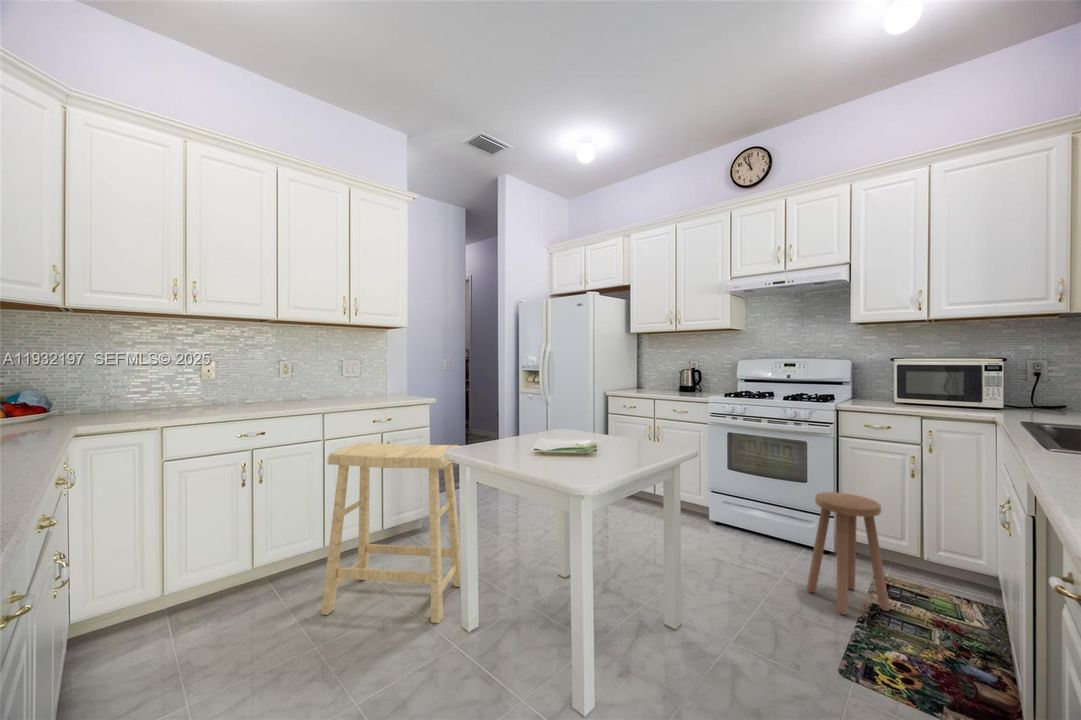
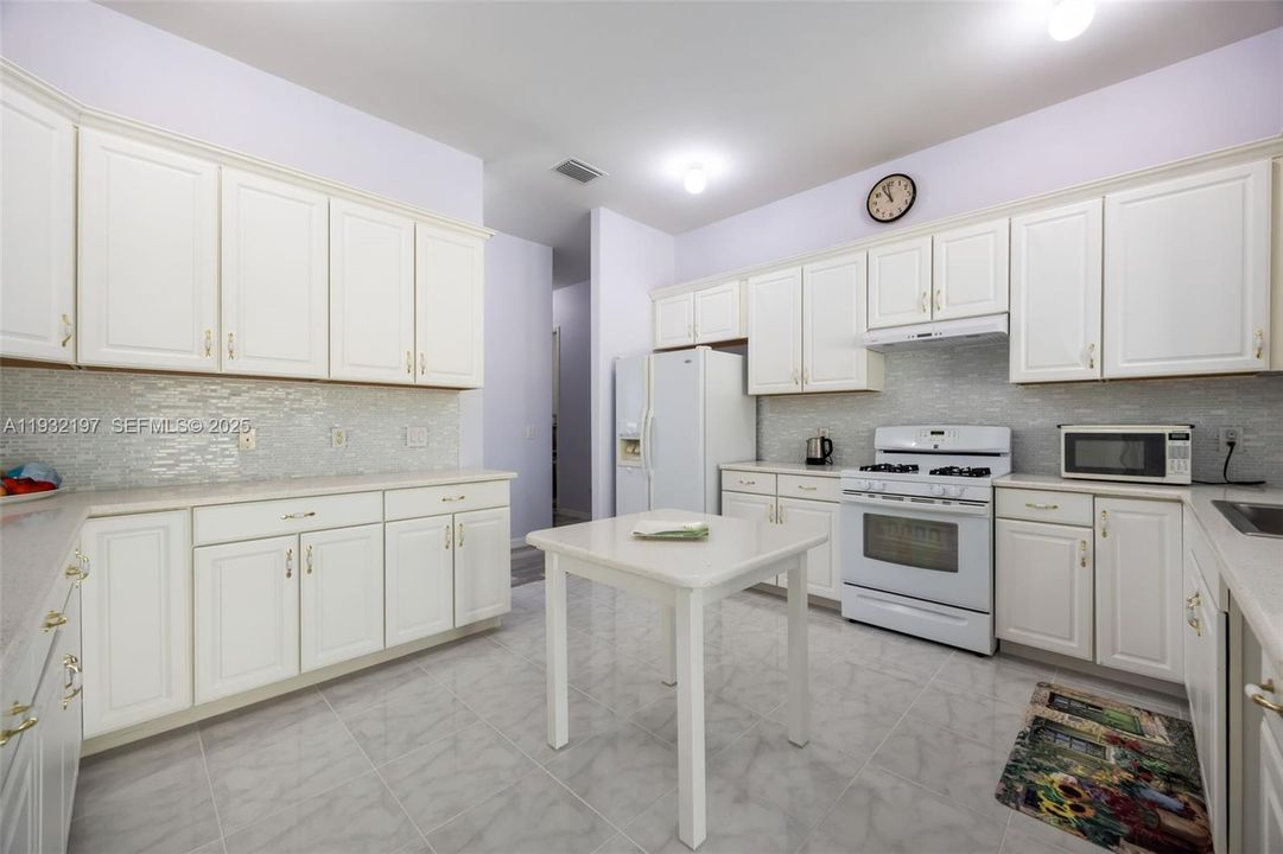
- stool [806,491,891,616]
- stool [320,442,462,624]
